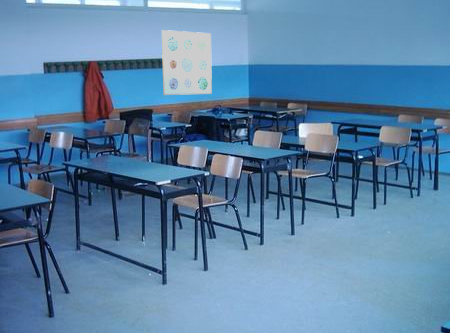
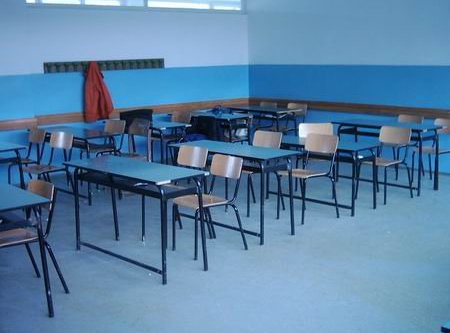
- wall art [161,29,213,96]
